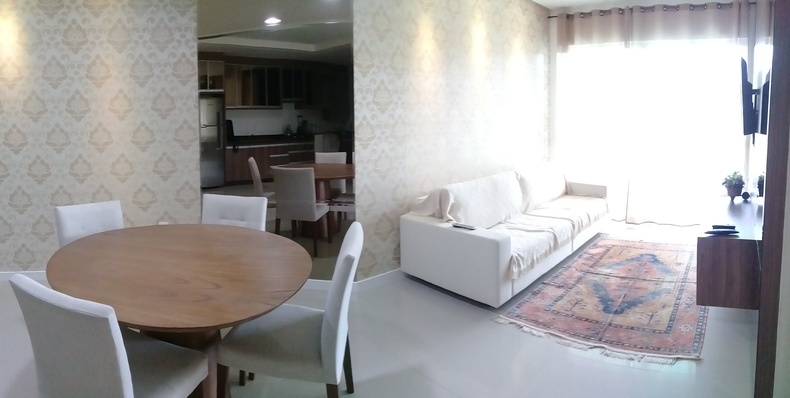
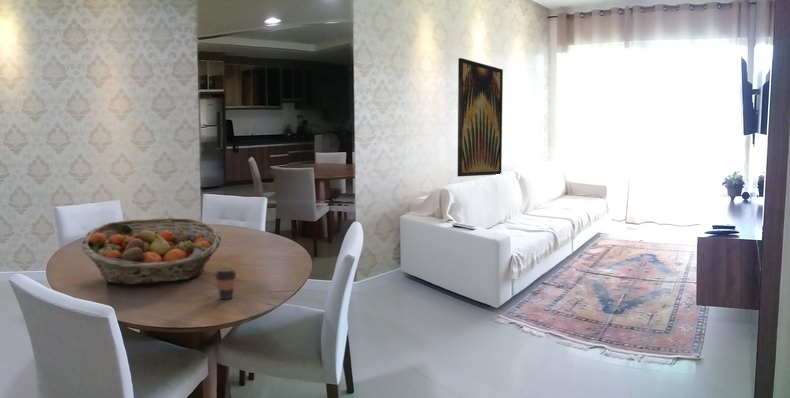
+ wall art [457,57,504,178]
+ fruit basket [80,217,222,286]
+ coffee cup [213,267,238,300]
